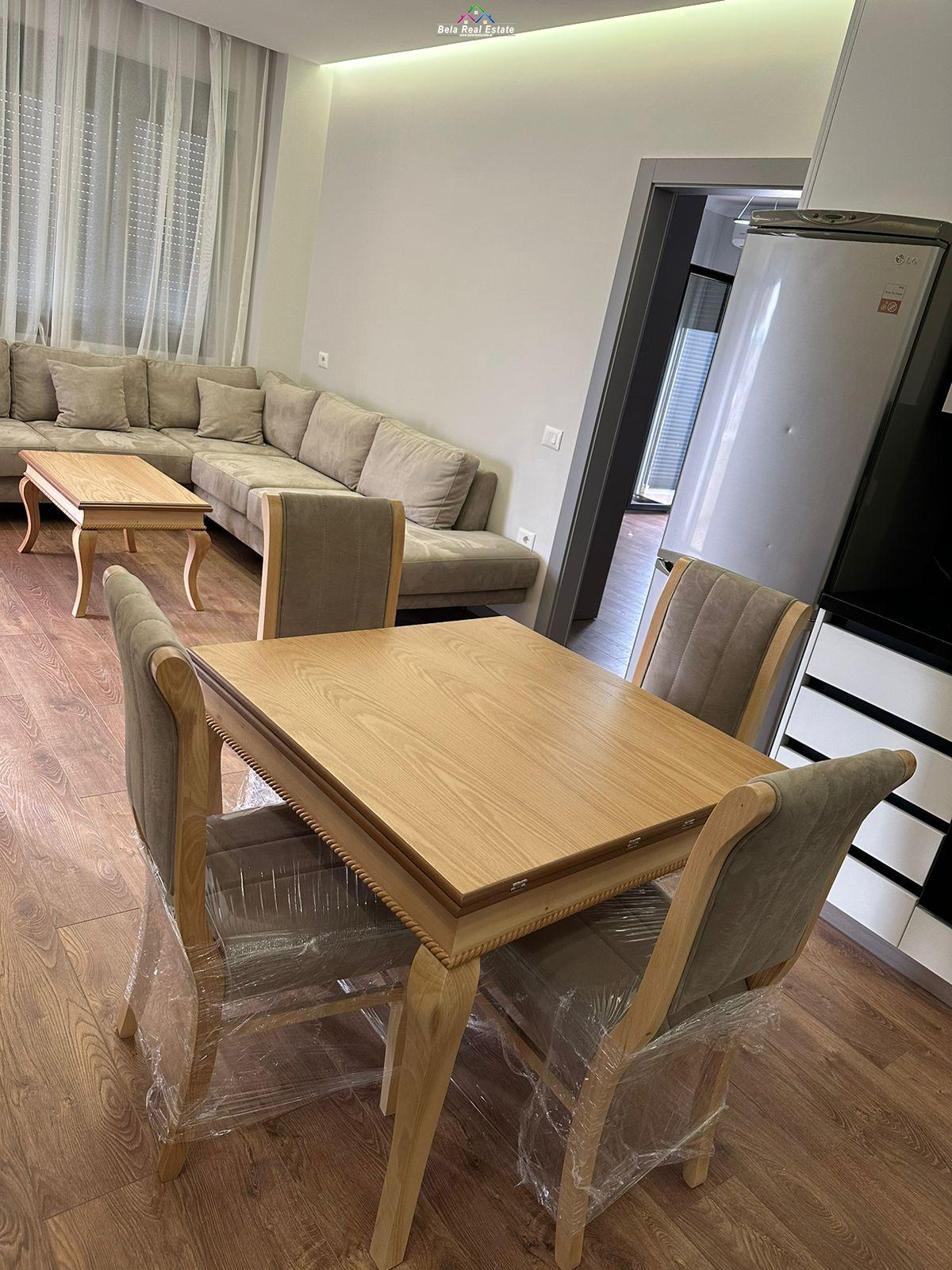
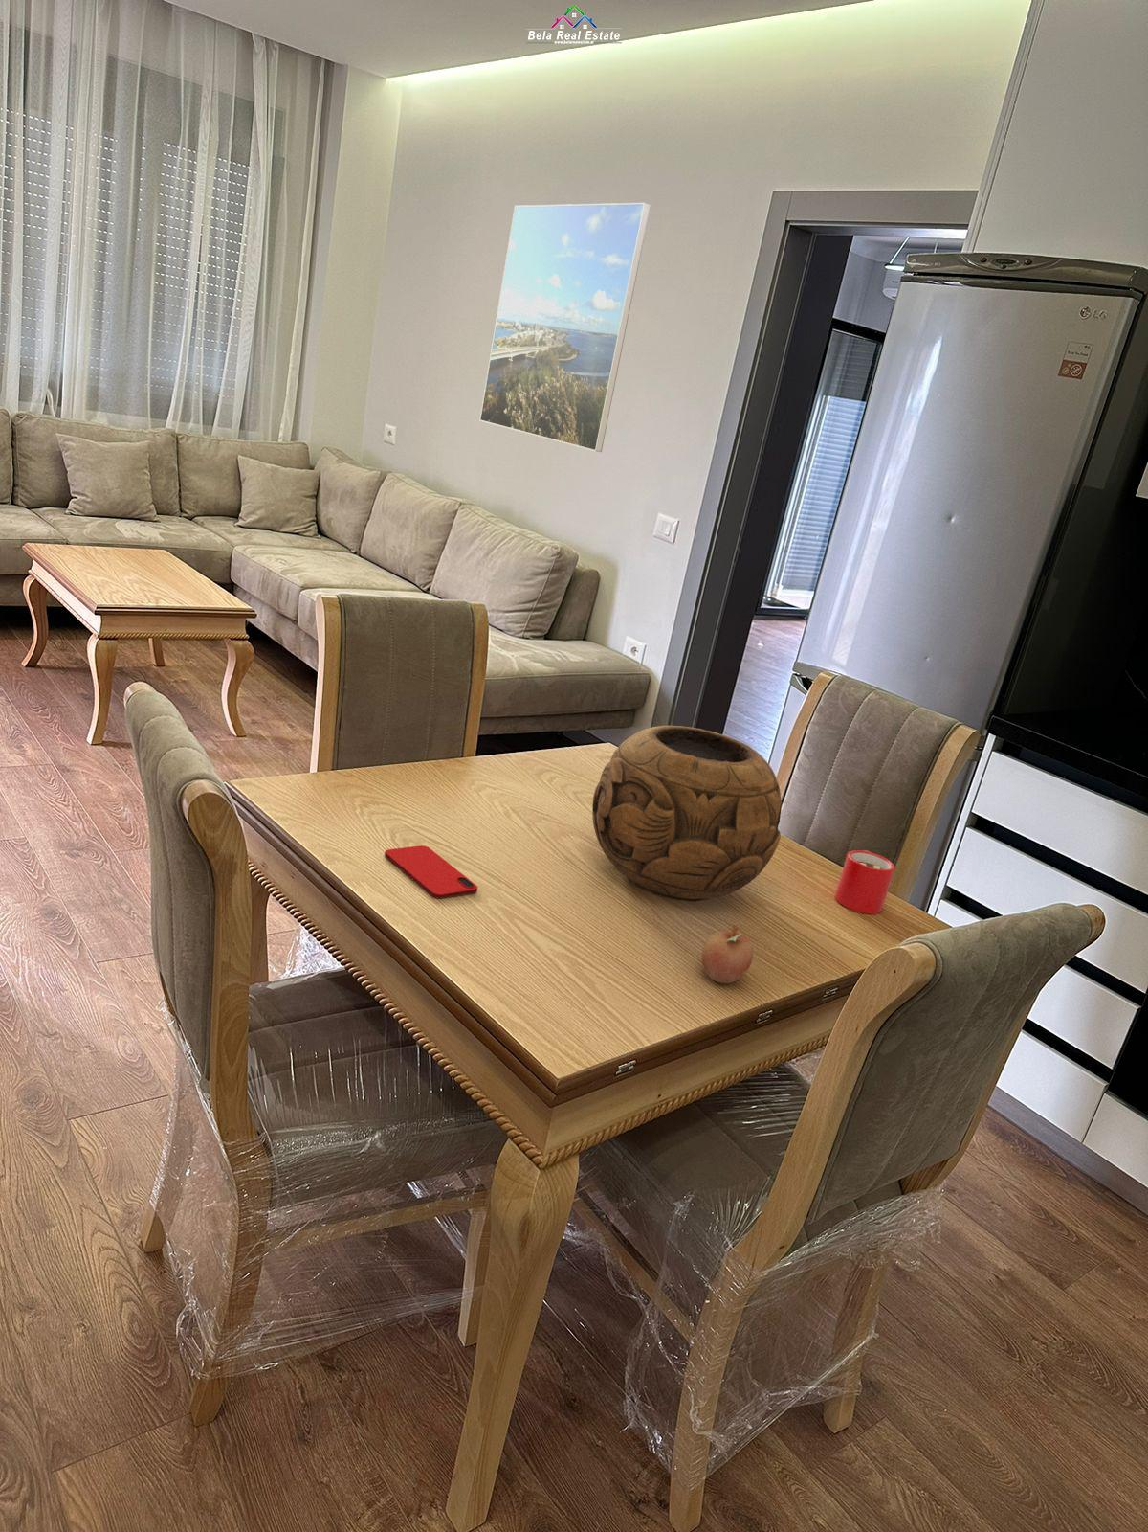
+ decorative bowl [591,725,783,904]
+ smartphone [383,844,479,899]
+ mug [834,849,896,916]
+ fruit [701,924,754,984]
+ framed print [479,201,651,452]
